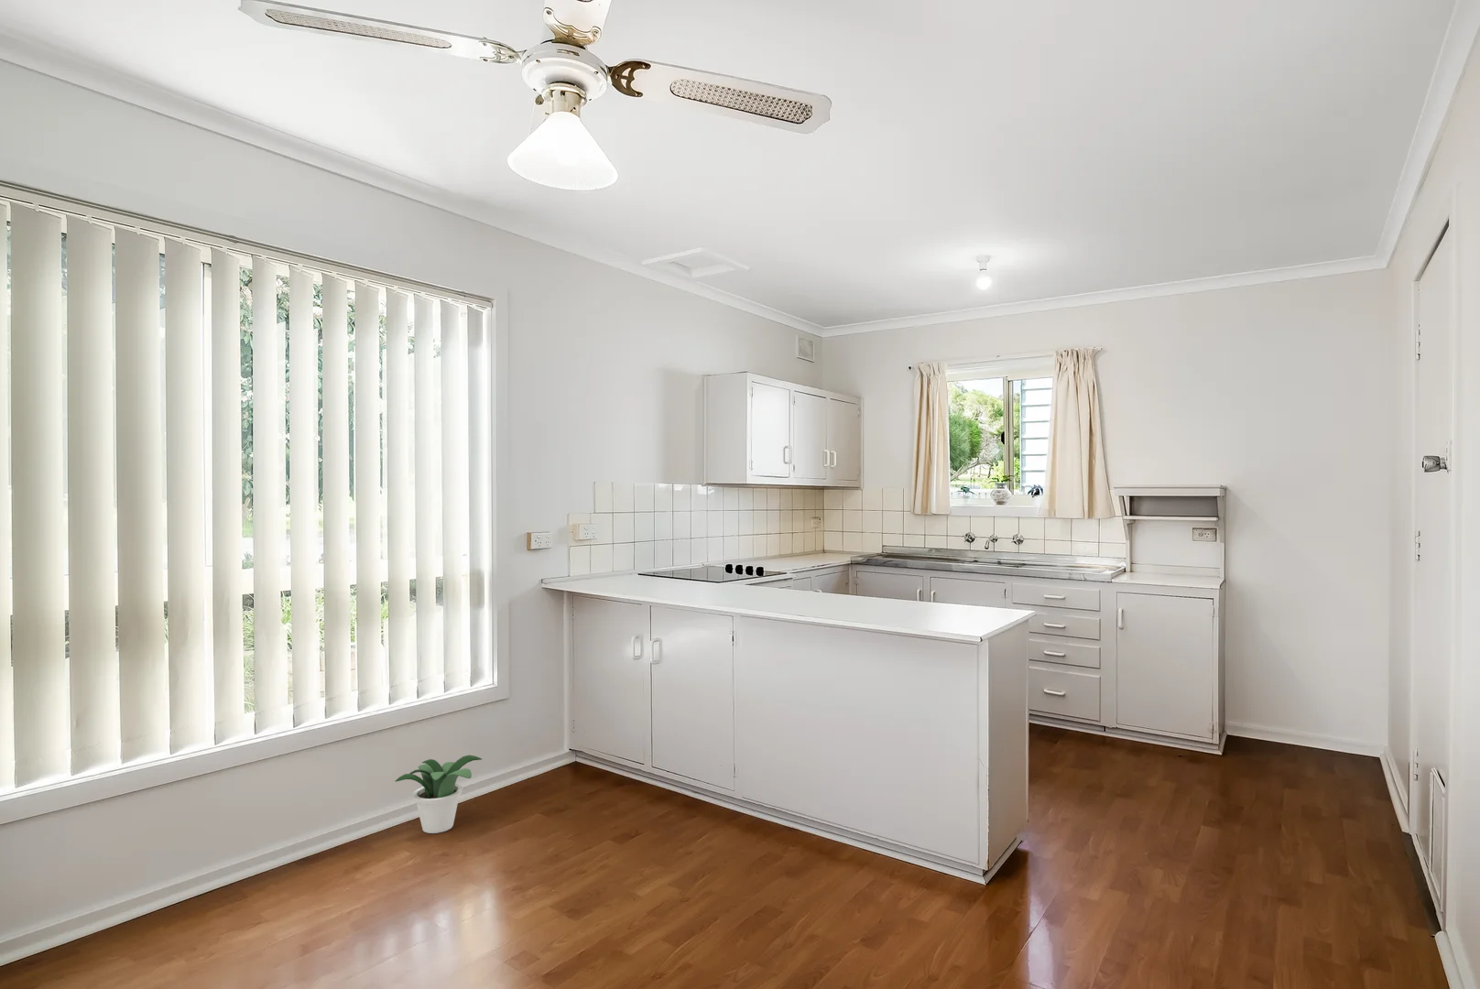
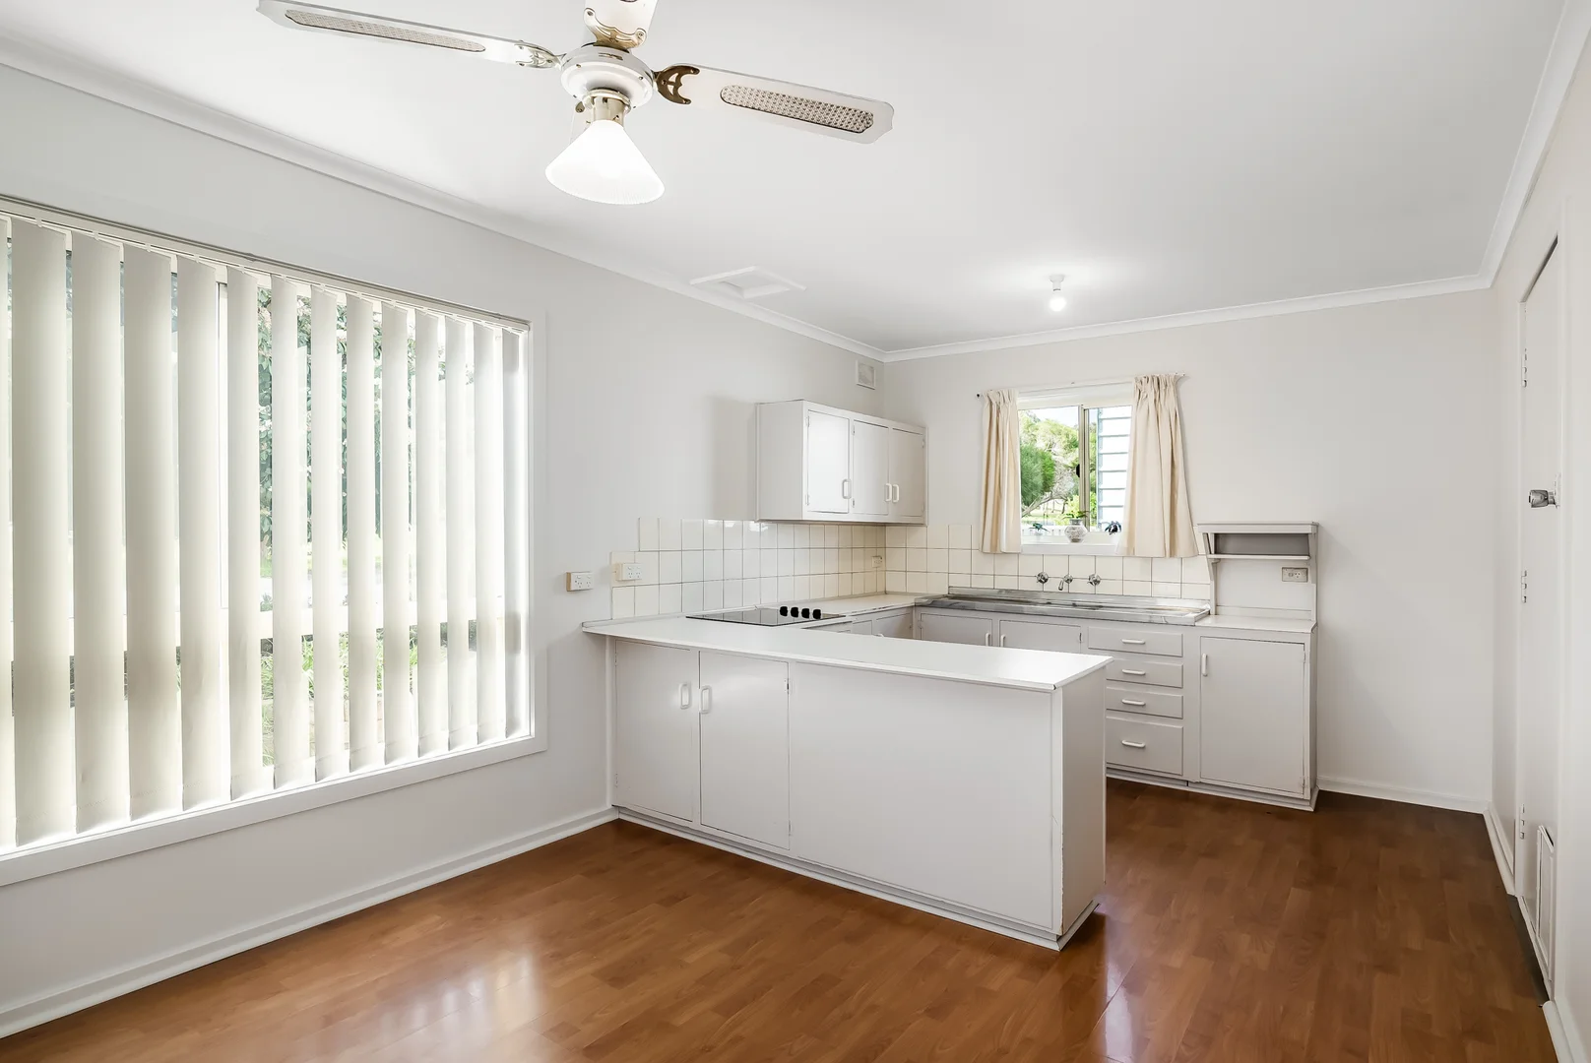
- potted plant [394,755,482,834]
